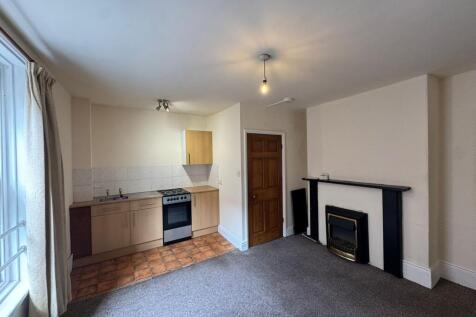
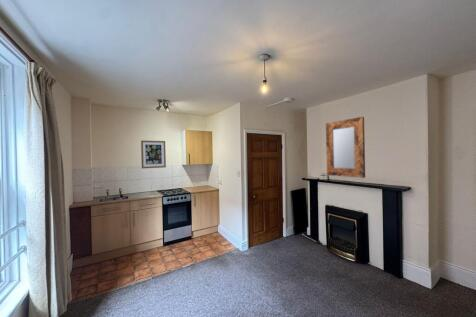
+ home mirror [325,116,366,179]
+ wall art [140,140,167,169]
